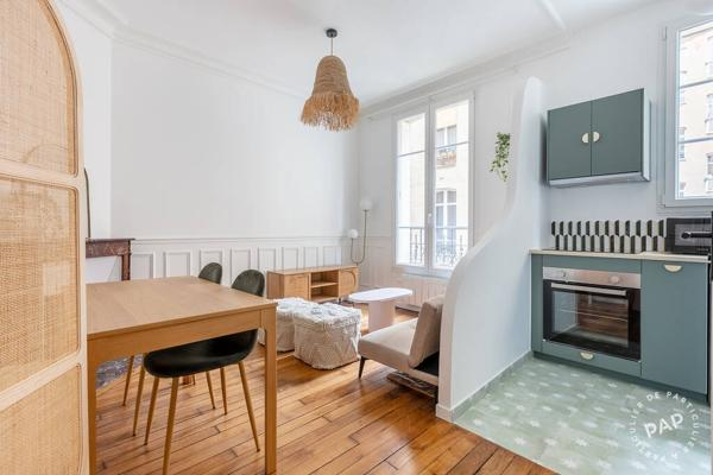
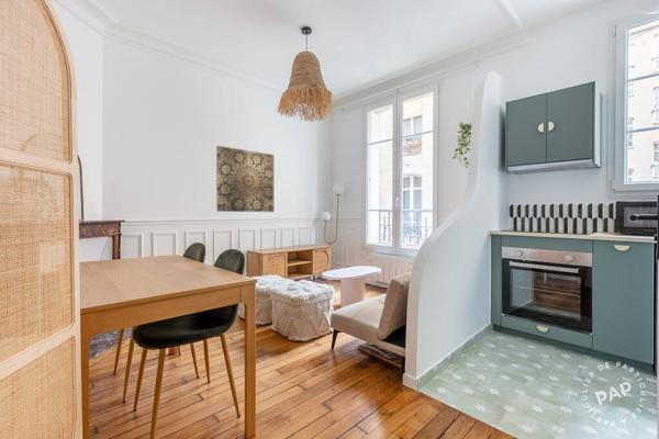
+ wall art [215,145,275,213]
